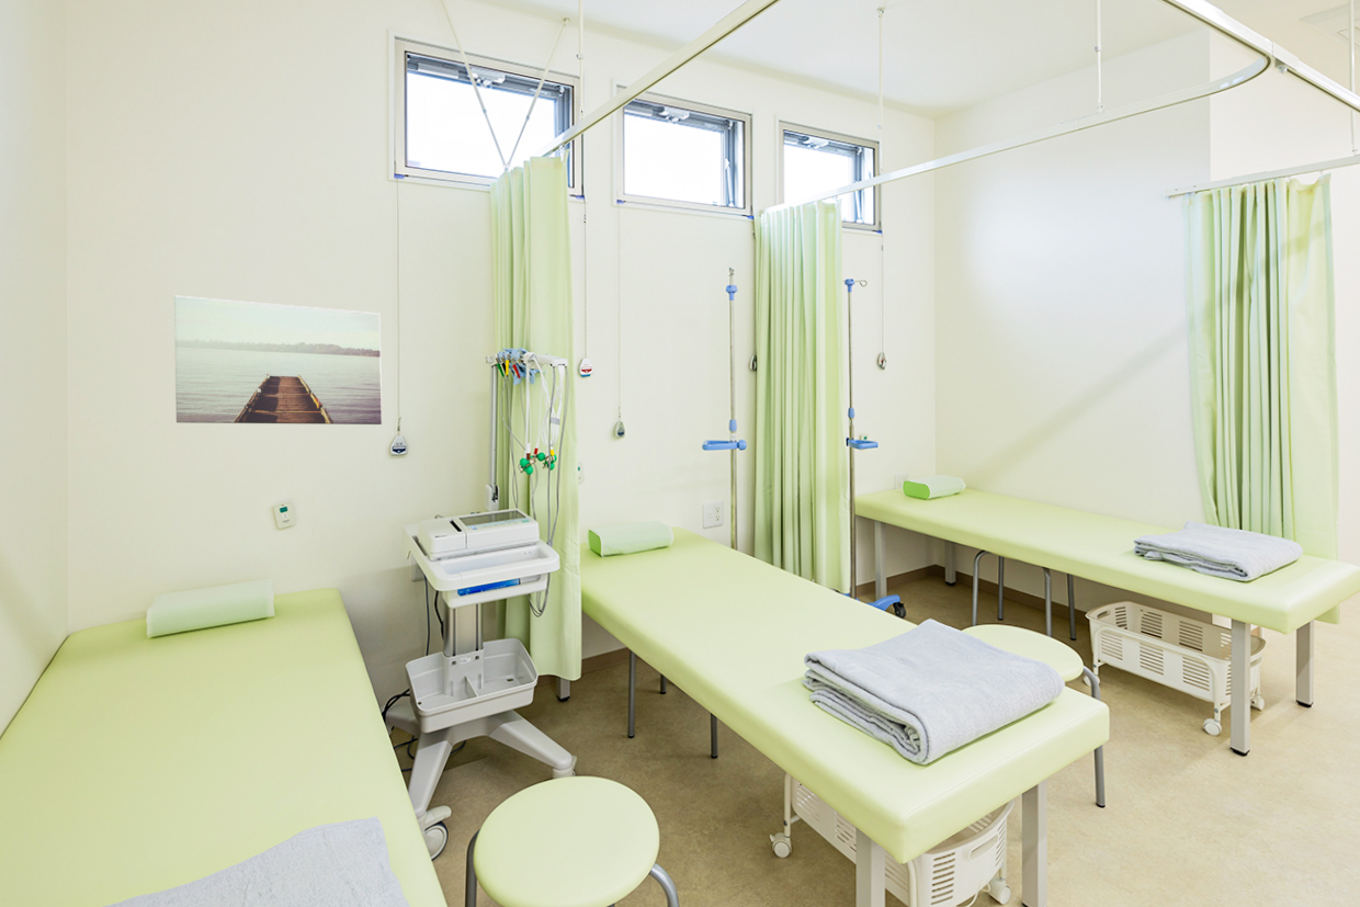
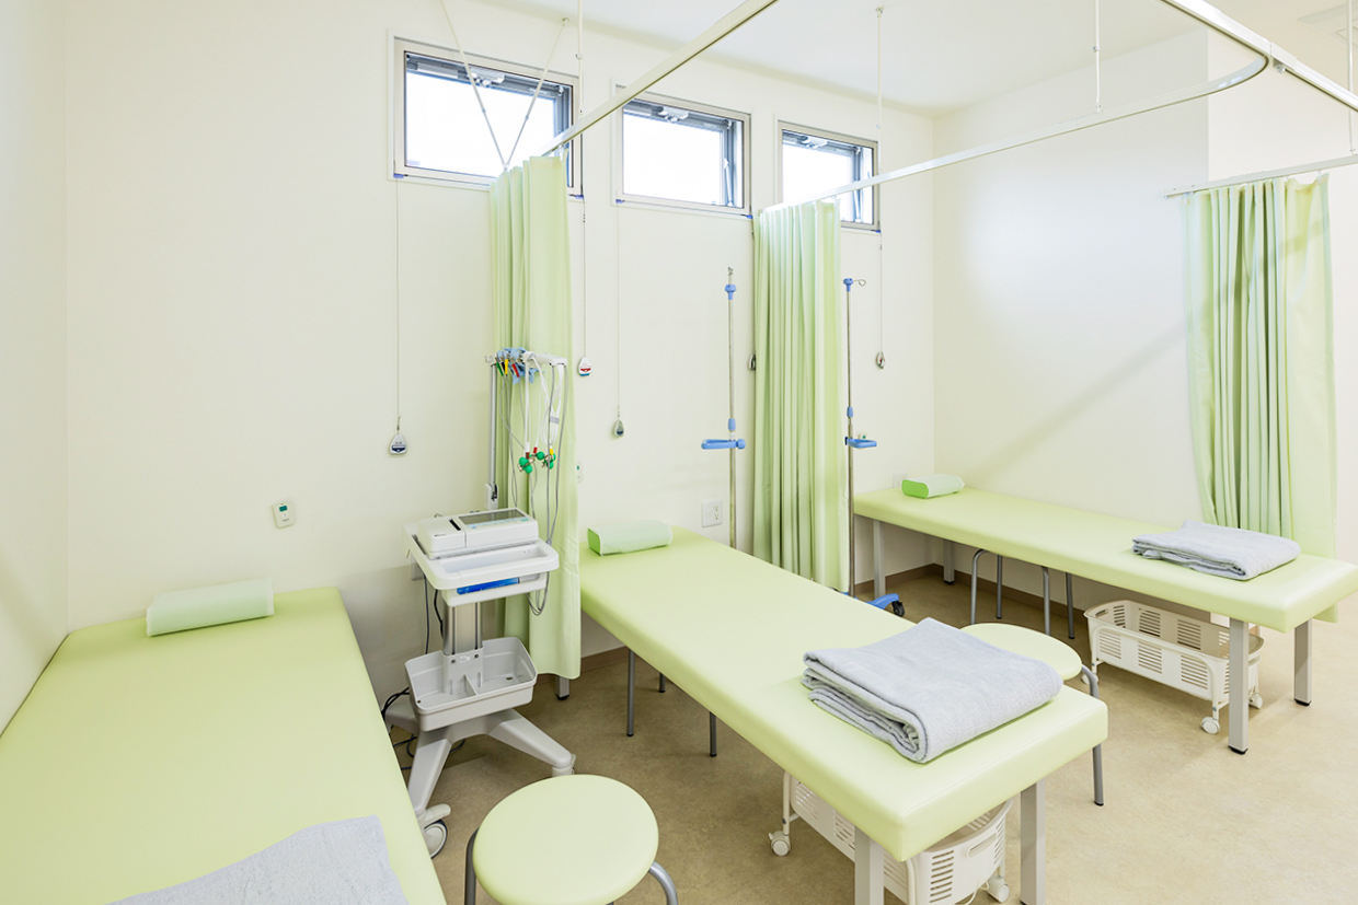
- wall art [173,294,383,426]
